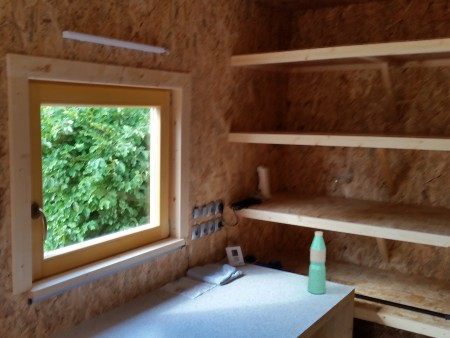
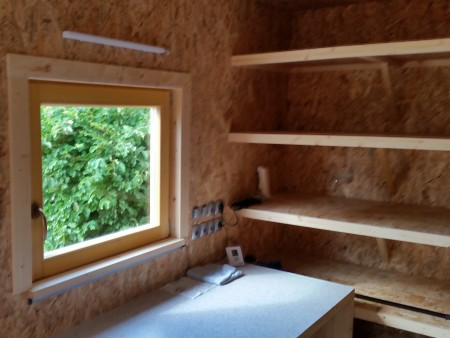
- water bottle [307,230,327,295]
